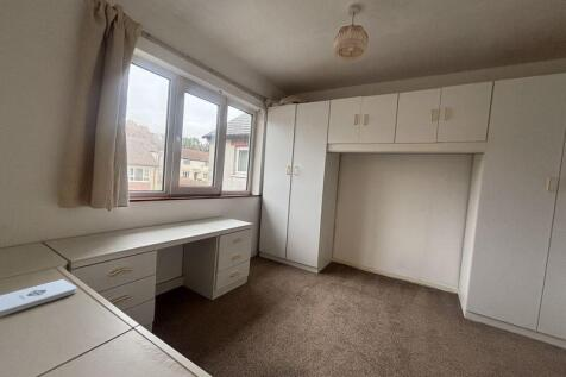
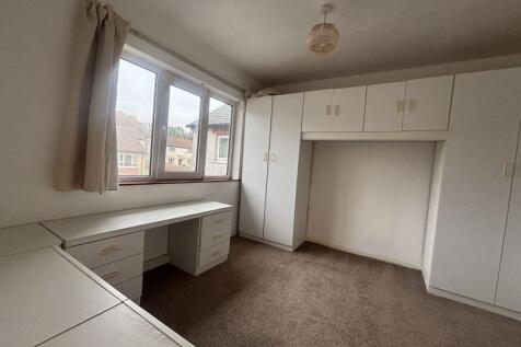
- notepad [0,278,78,318]
